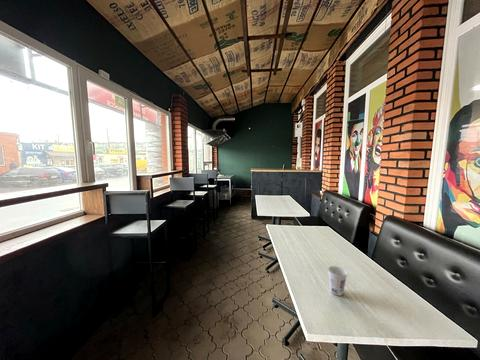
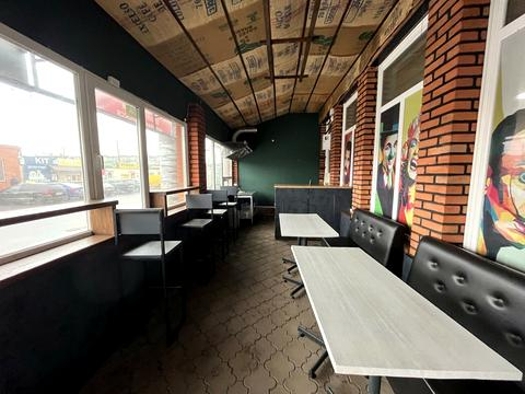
- cup [327,265,348,297]
